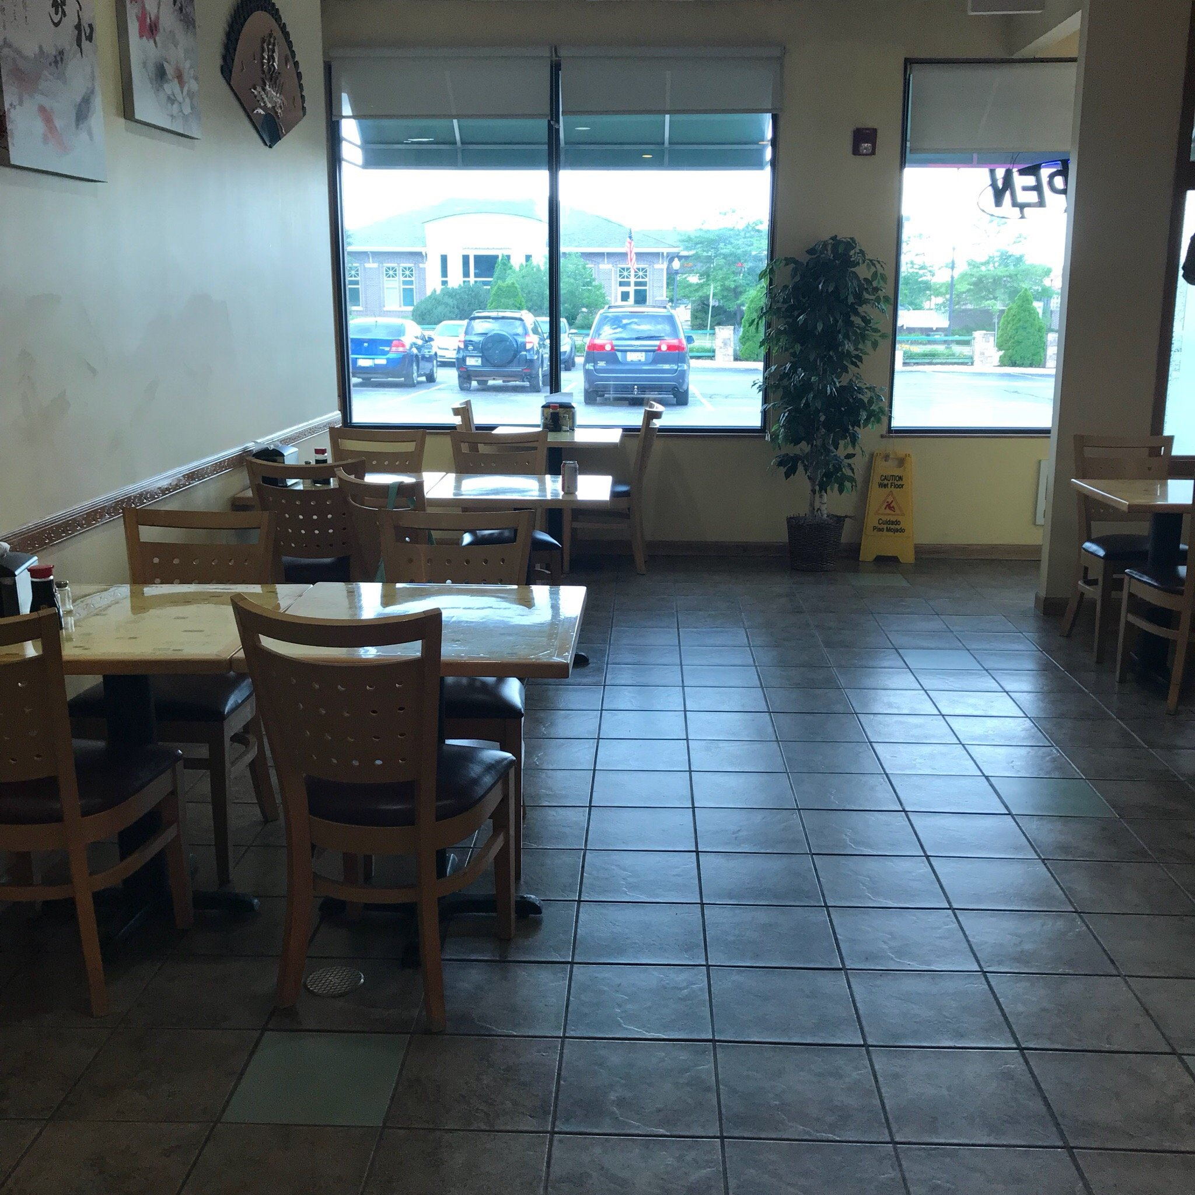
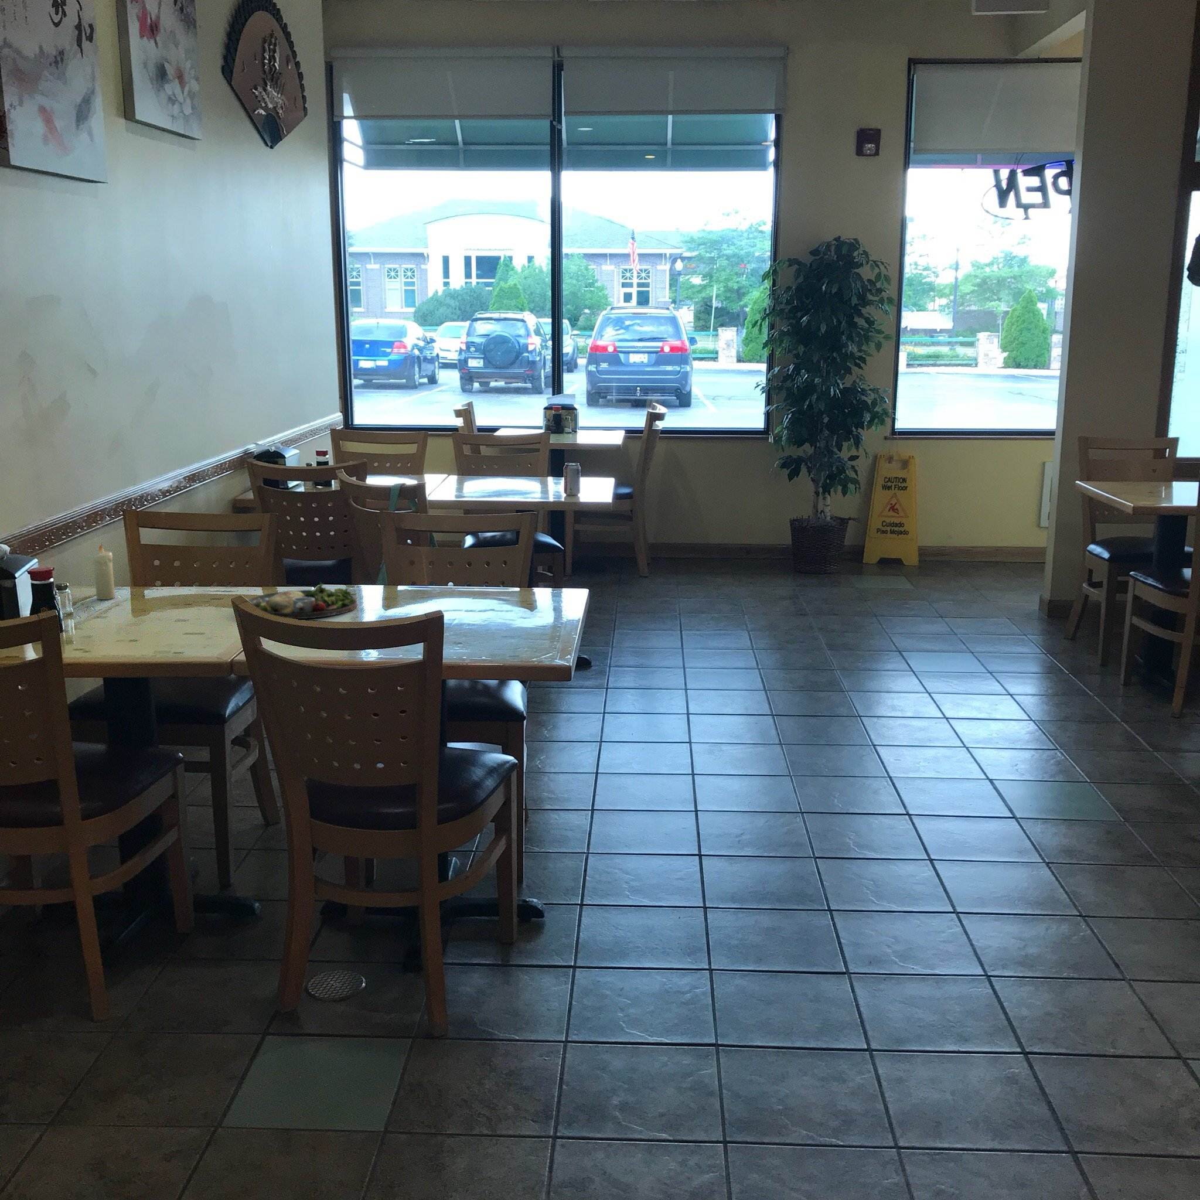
+ candle [92,543,115,600]
+ dinner plate [247,581,357,620]
